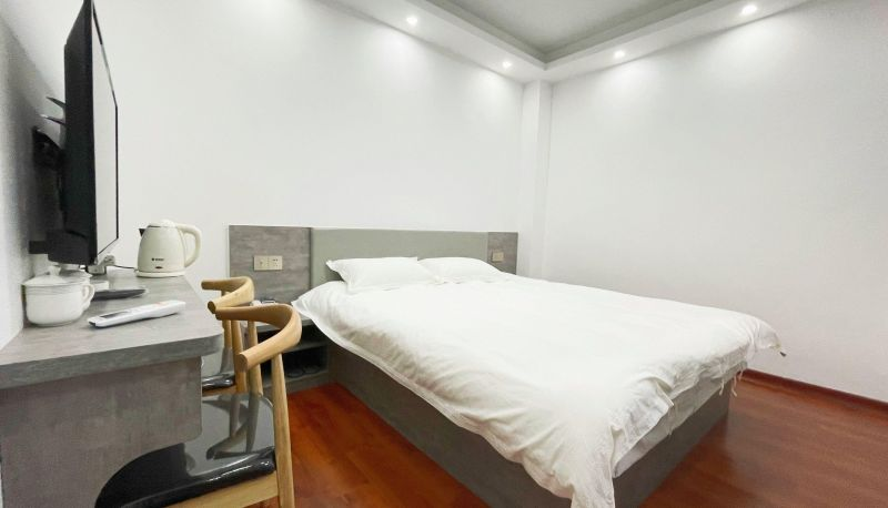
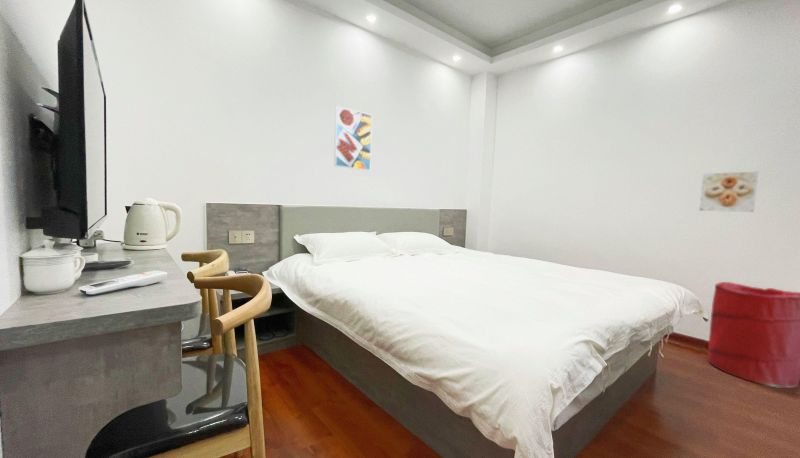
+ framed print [698,170,759,213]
+ laundry hamper [707,281,800,389]
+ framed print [333,105,373,171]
